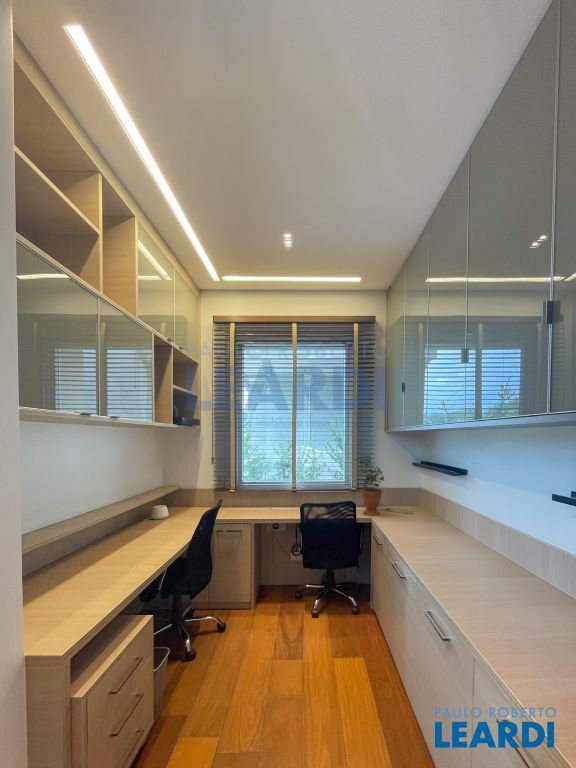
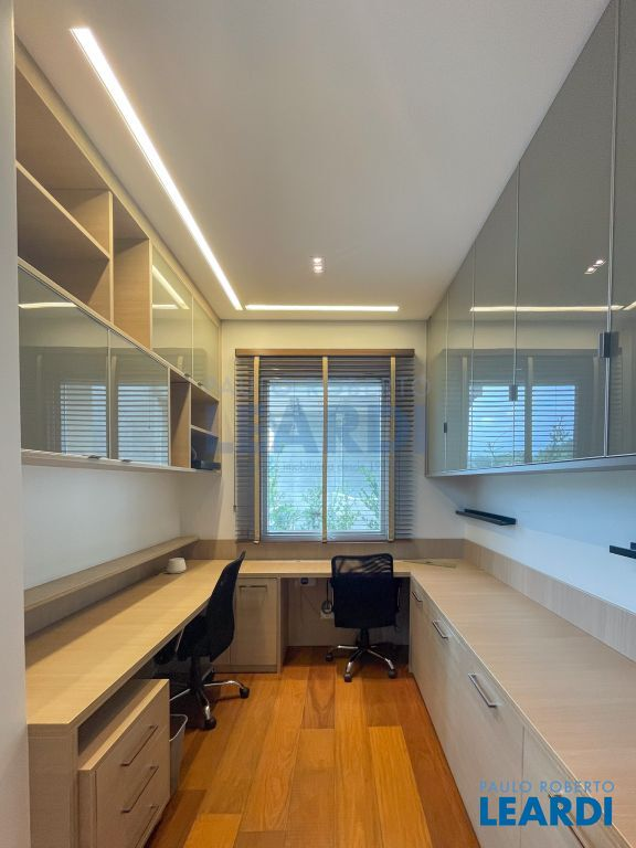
- potted plant [355,453,385,517]
